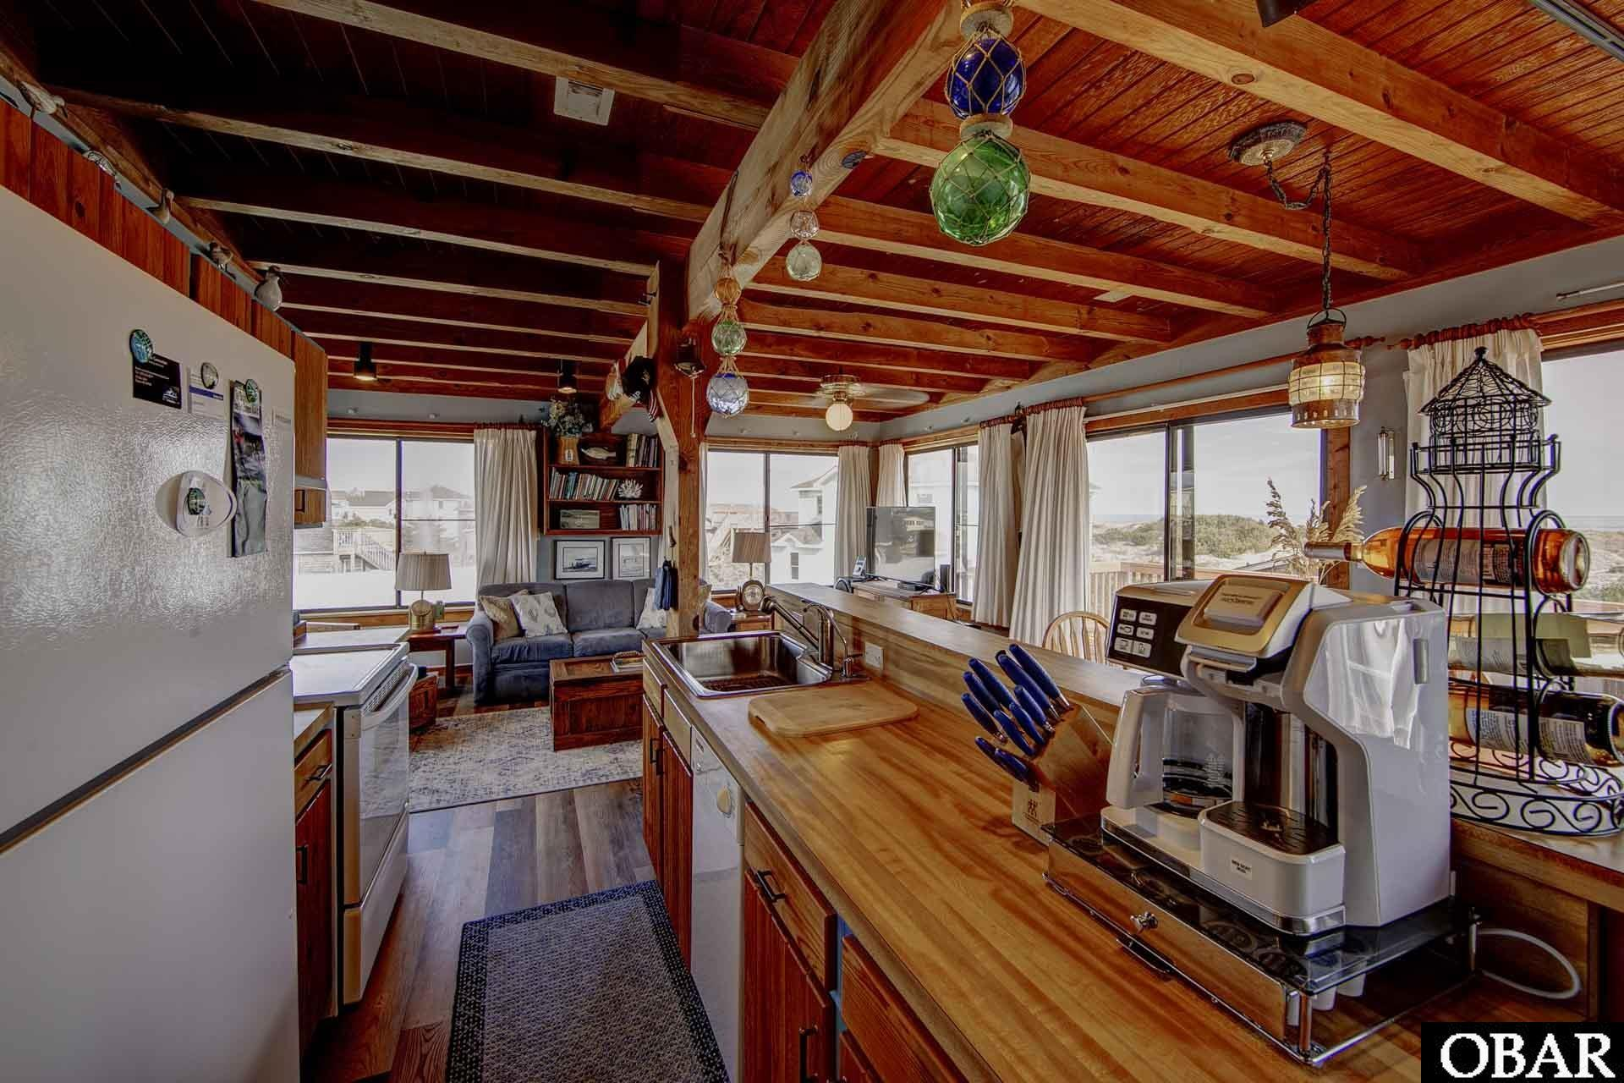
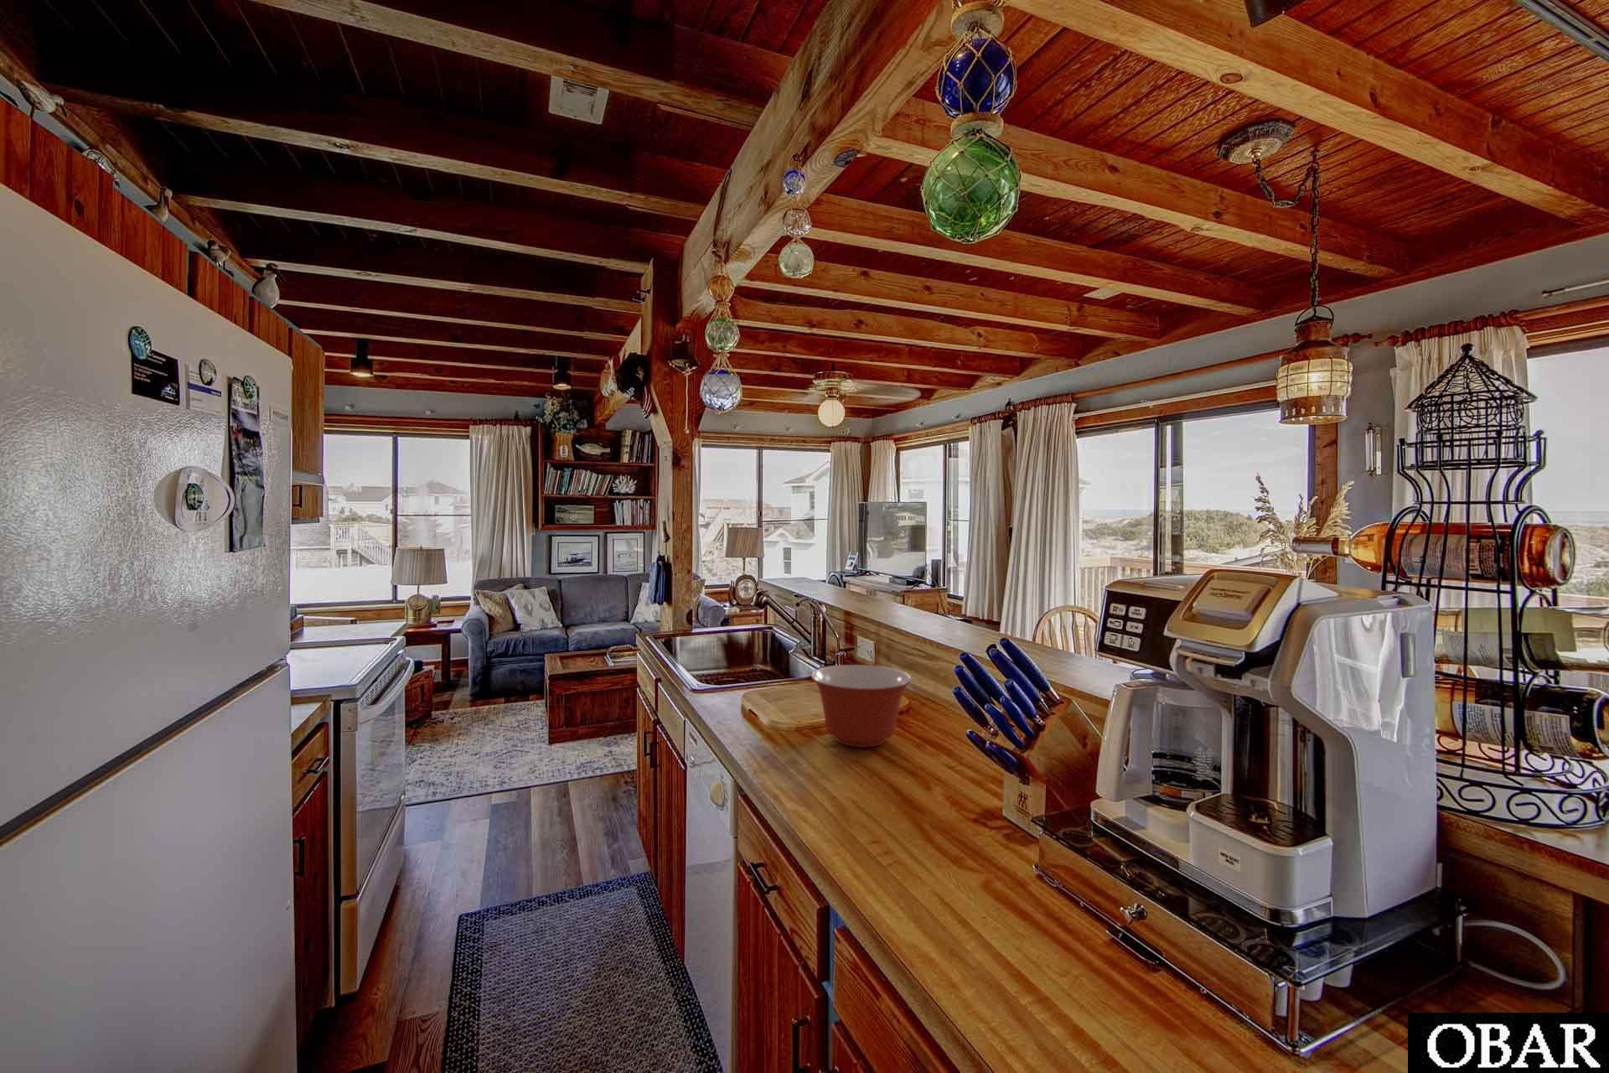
+ mixing bowl [810,663,912,748]
